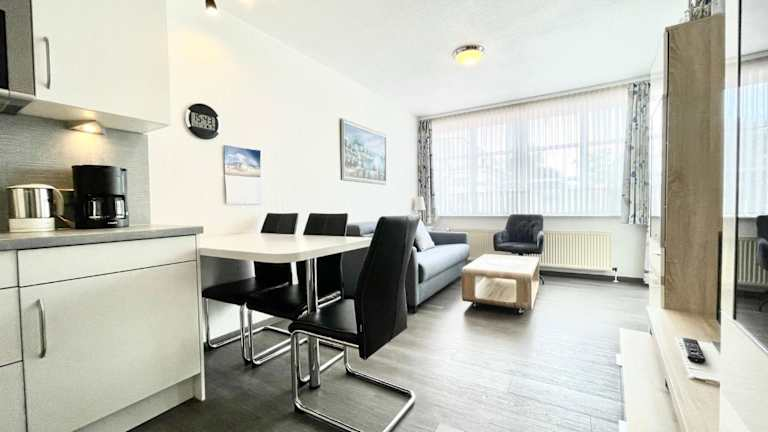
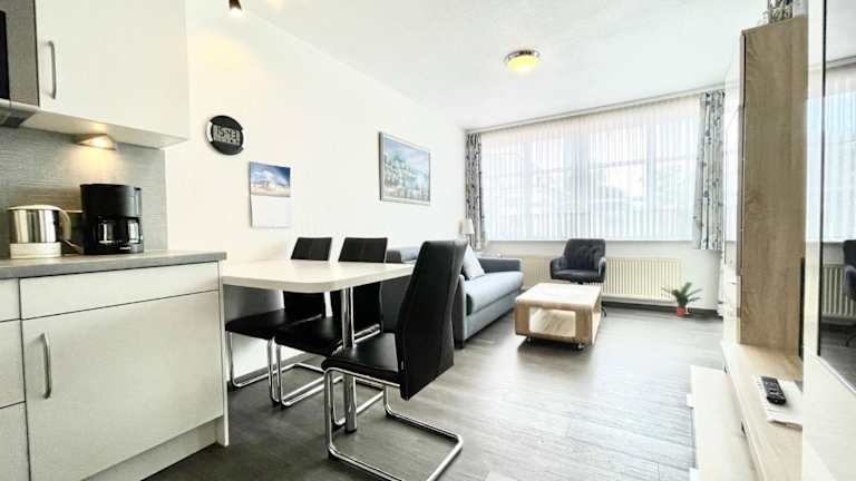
+ potted plant [659,279,704,317]
